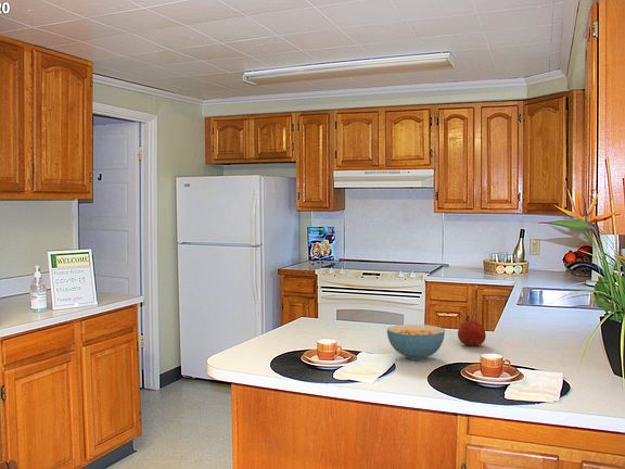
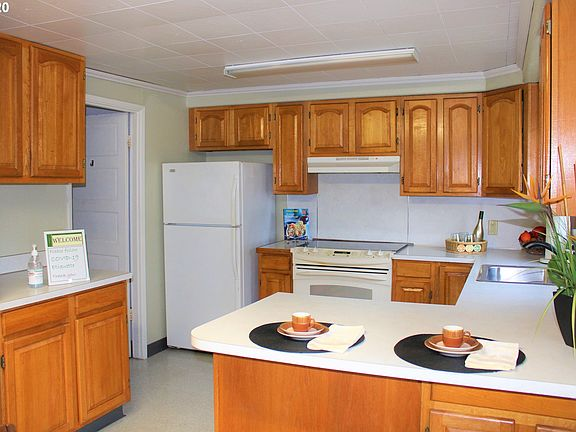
- fruit [457,319,487,347]
- cereal bowl [386,324,446,360]
